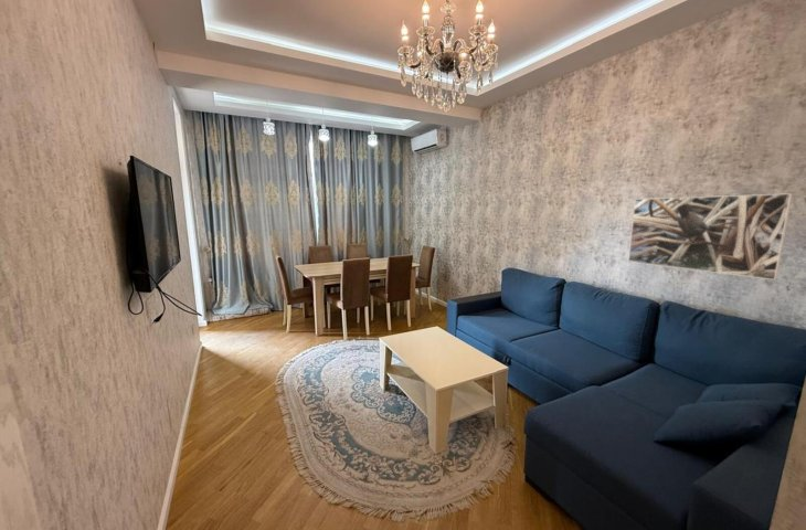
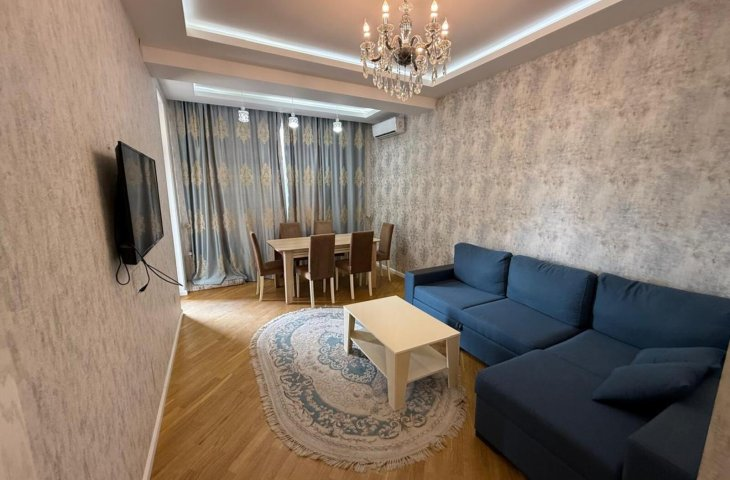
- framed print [627,192,794,280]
